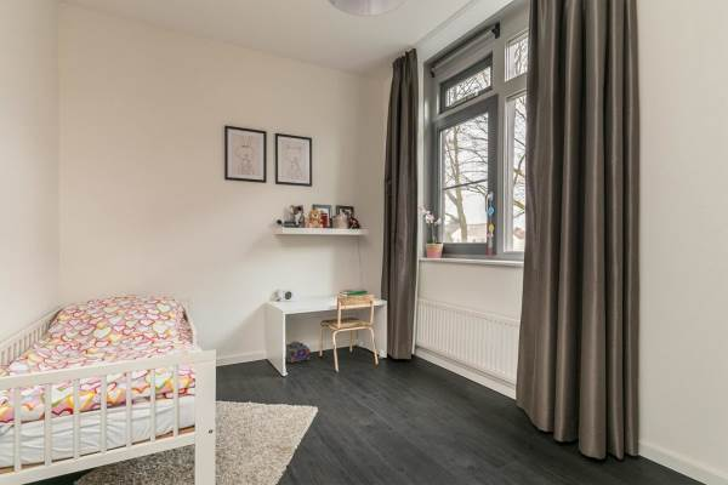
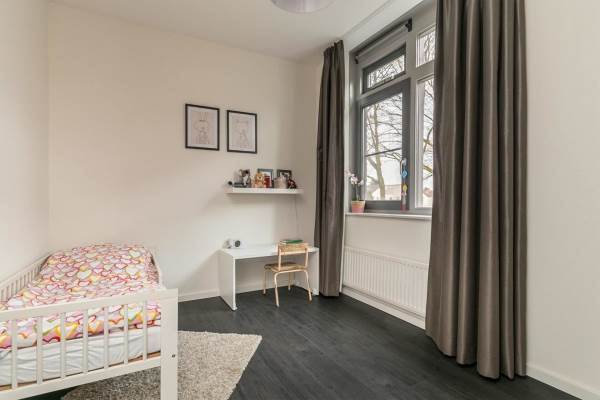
- backpack [285,340,311,364]
